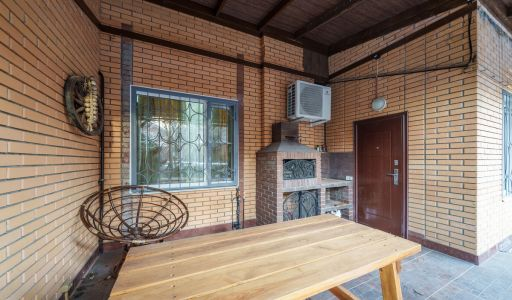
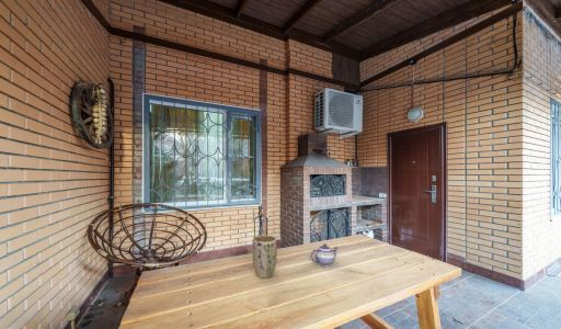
+ plant pot [252,234,278,279]
+ teapot [309,243,339,268]
